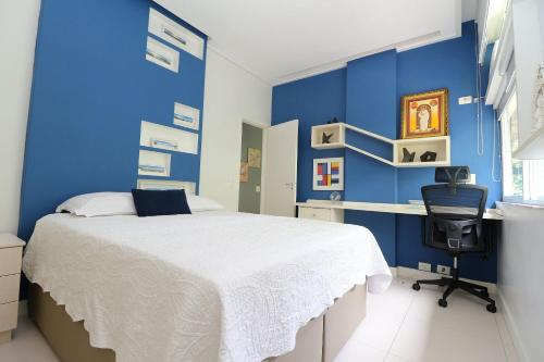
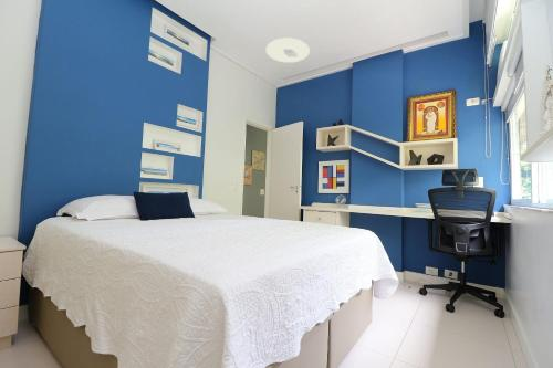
+ ceiling light [265,36,311,64]
